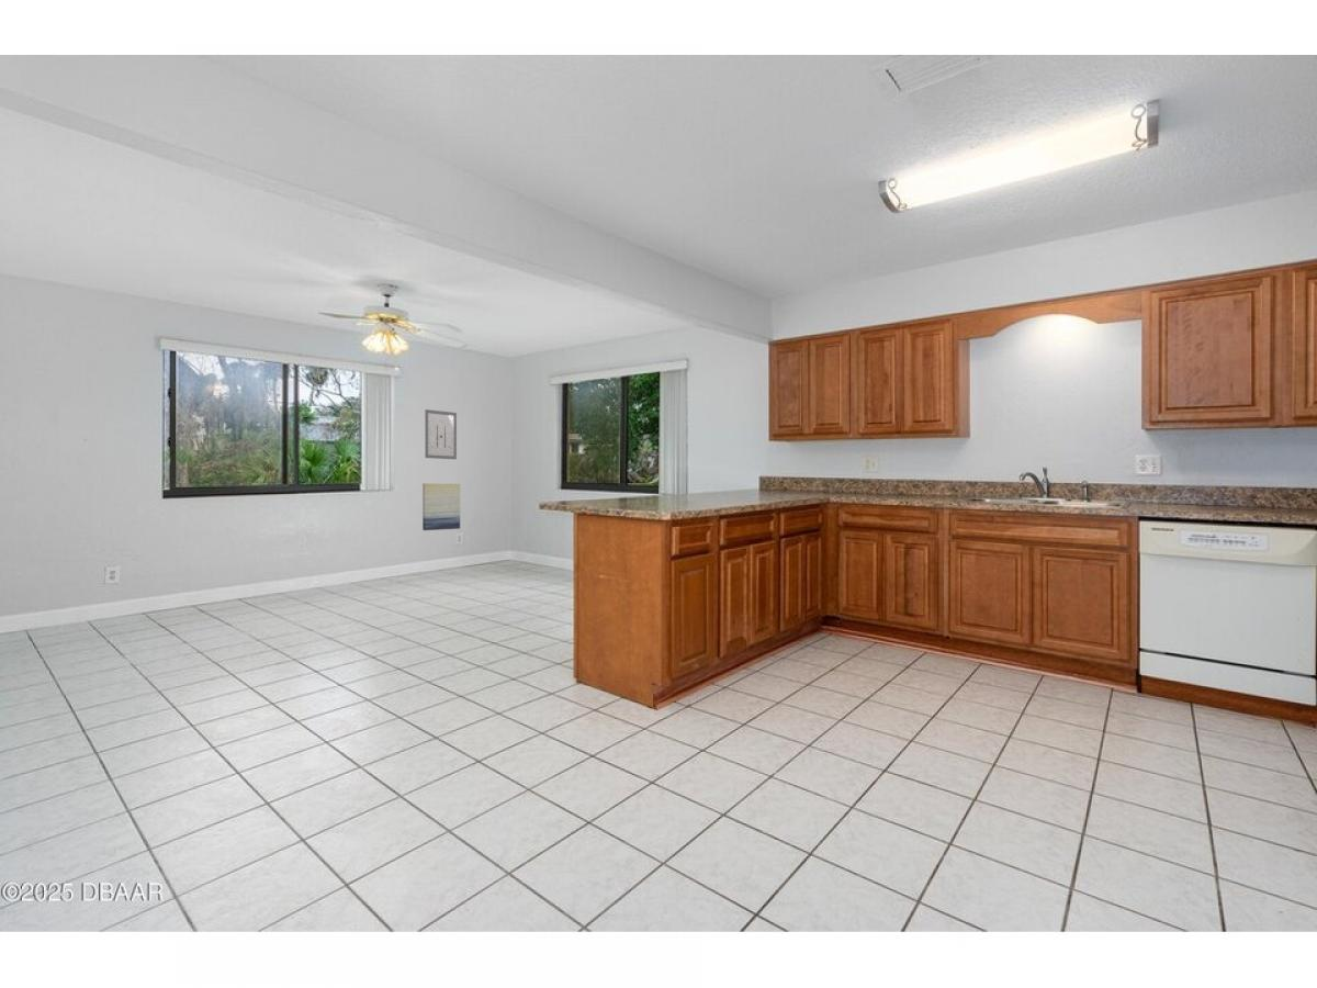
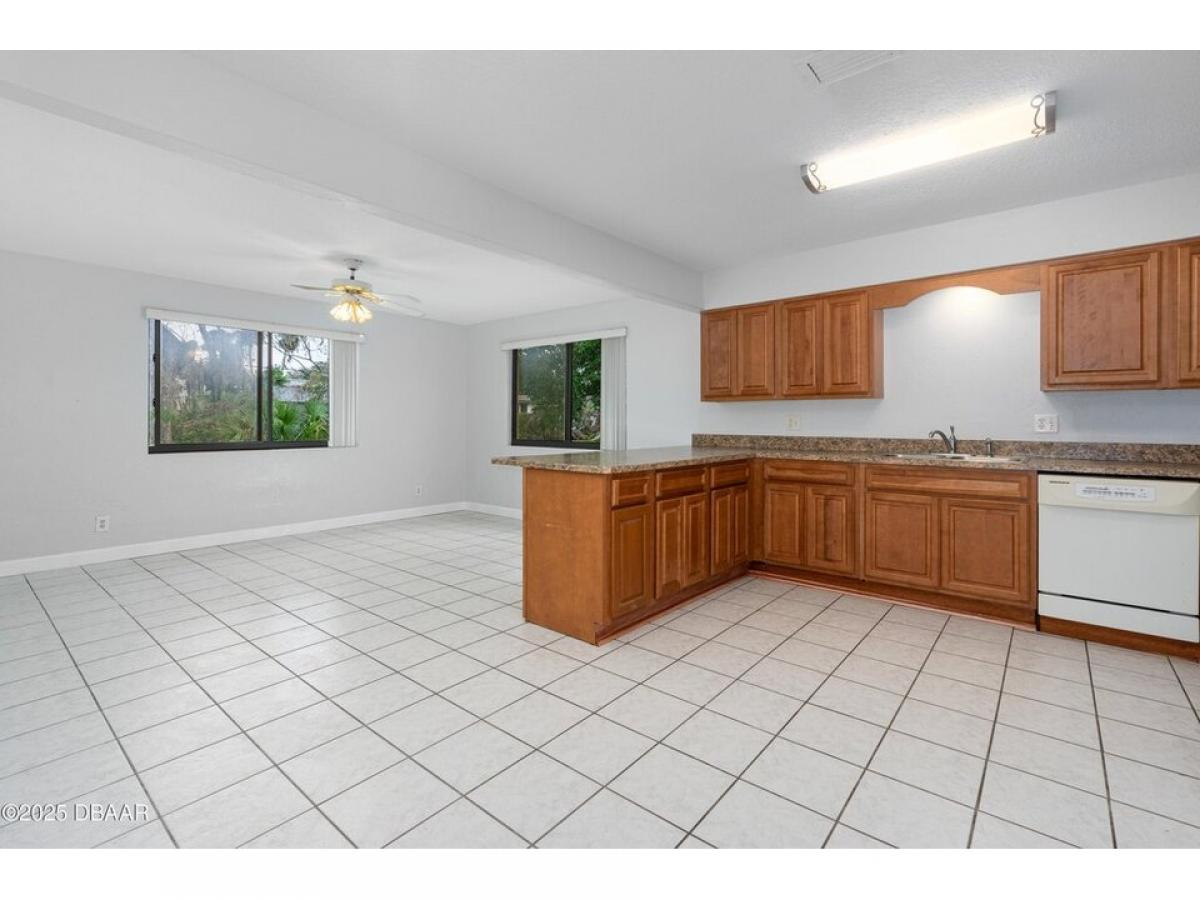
- wall art [421,482,461,531]
- wall art [425,408,458,460]
